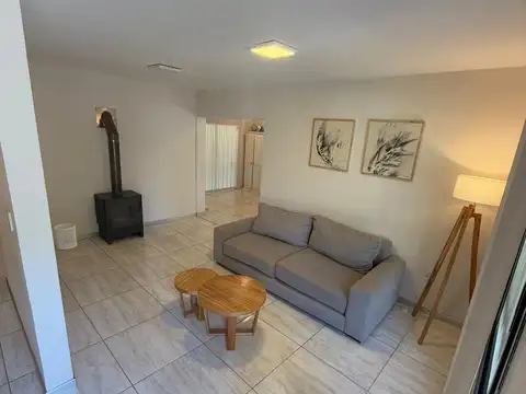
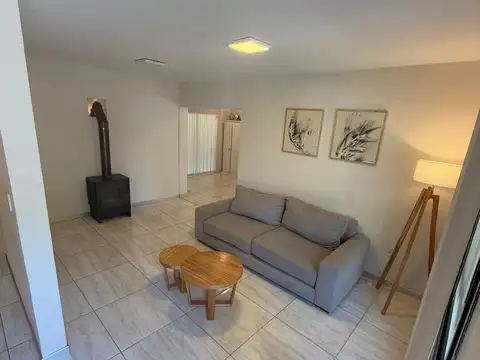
- wastebasket [53,222,78,251]
